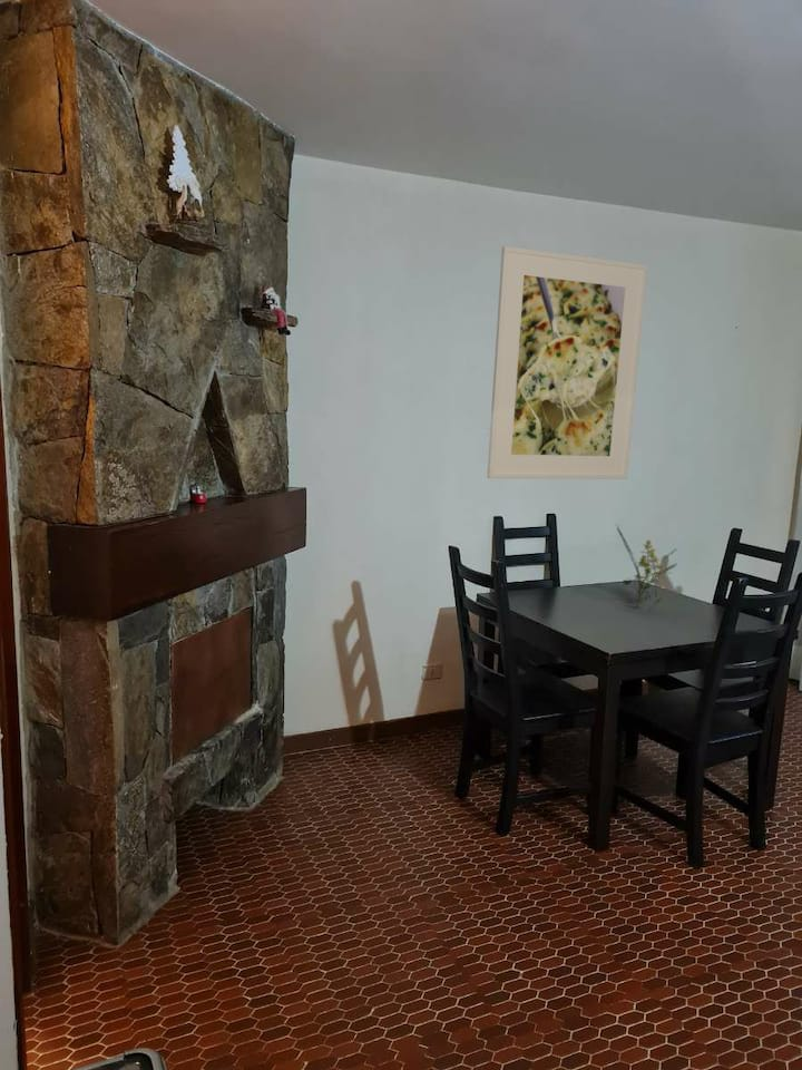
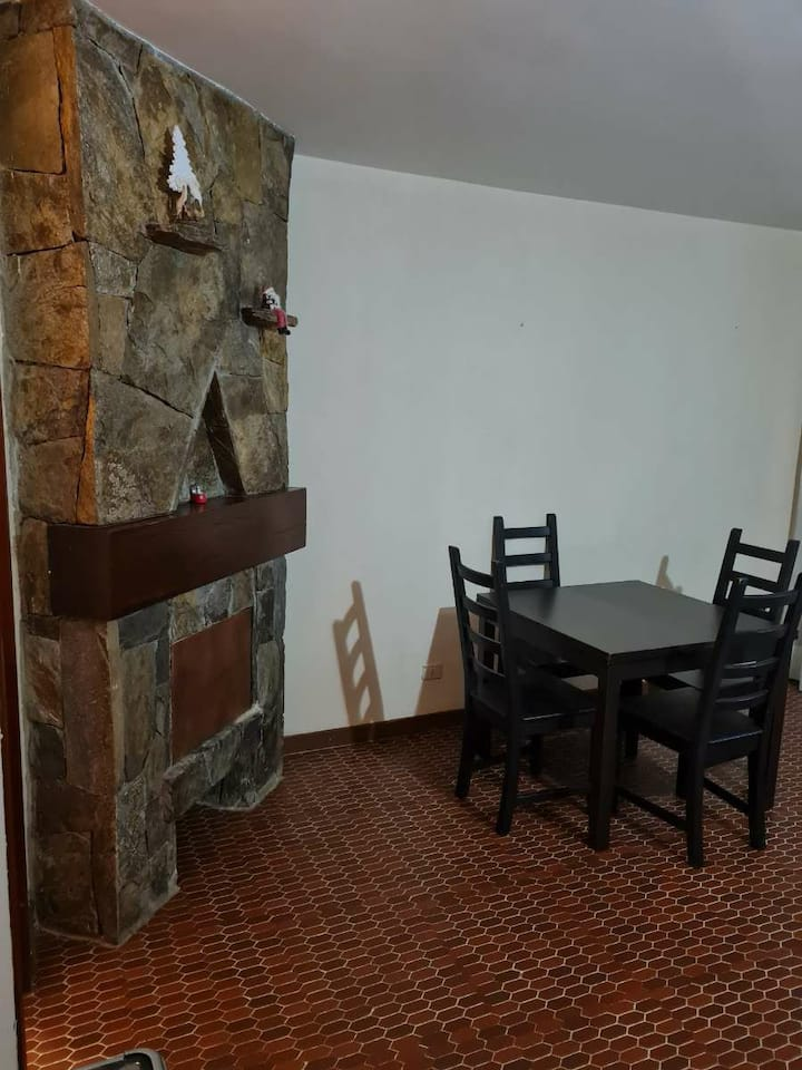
- flower arrangement [615,523,678,610]
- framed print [486,245,648,480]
